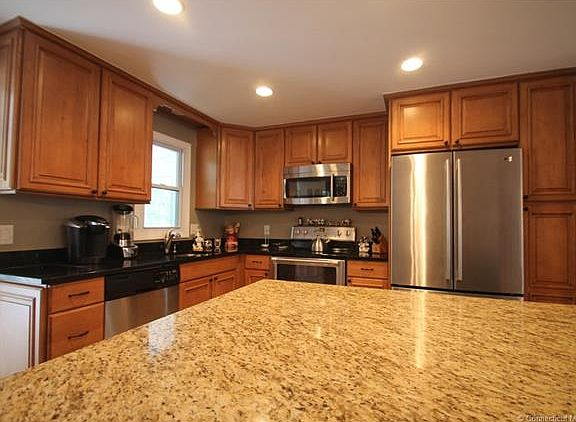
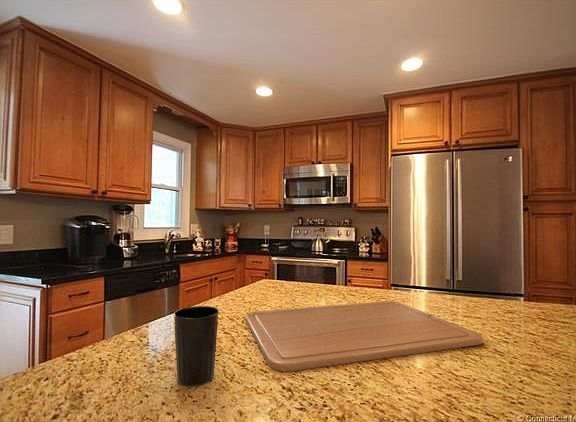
+ cup [173,305,220,386]
+ chopping board [244,300,484,372]
